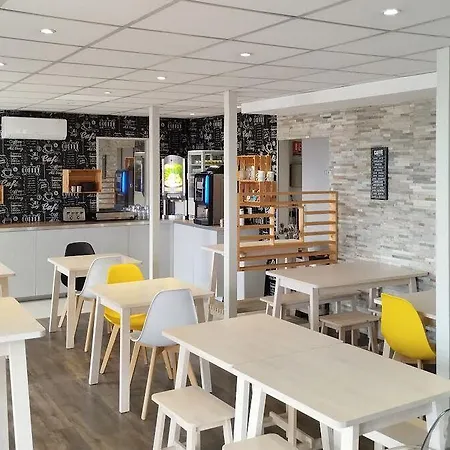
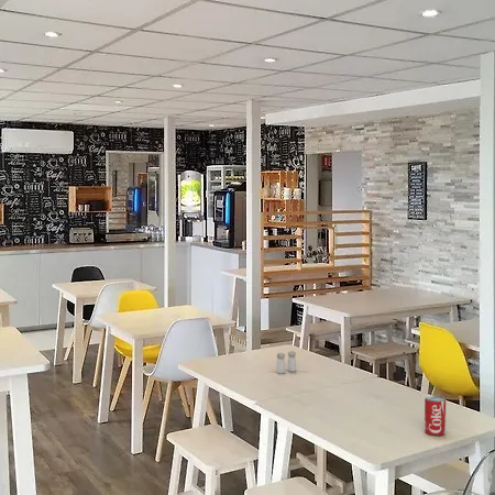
+ salt and pepper shaker [276,350,297,375]
+ beverage can [424,395,447,437]
